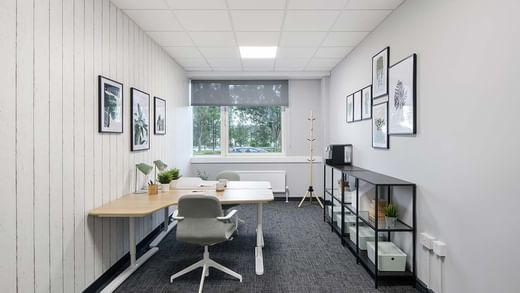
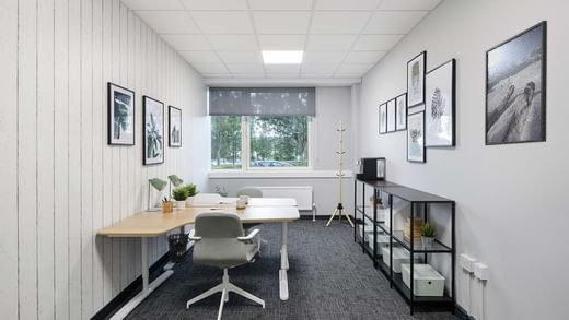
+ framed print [484,20,548,146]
+ wastebasket [166,233,189,263]
